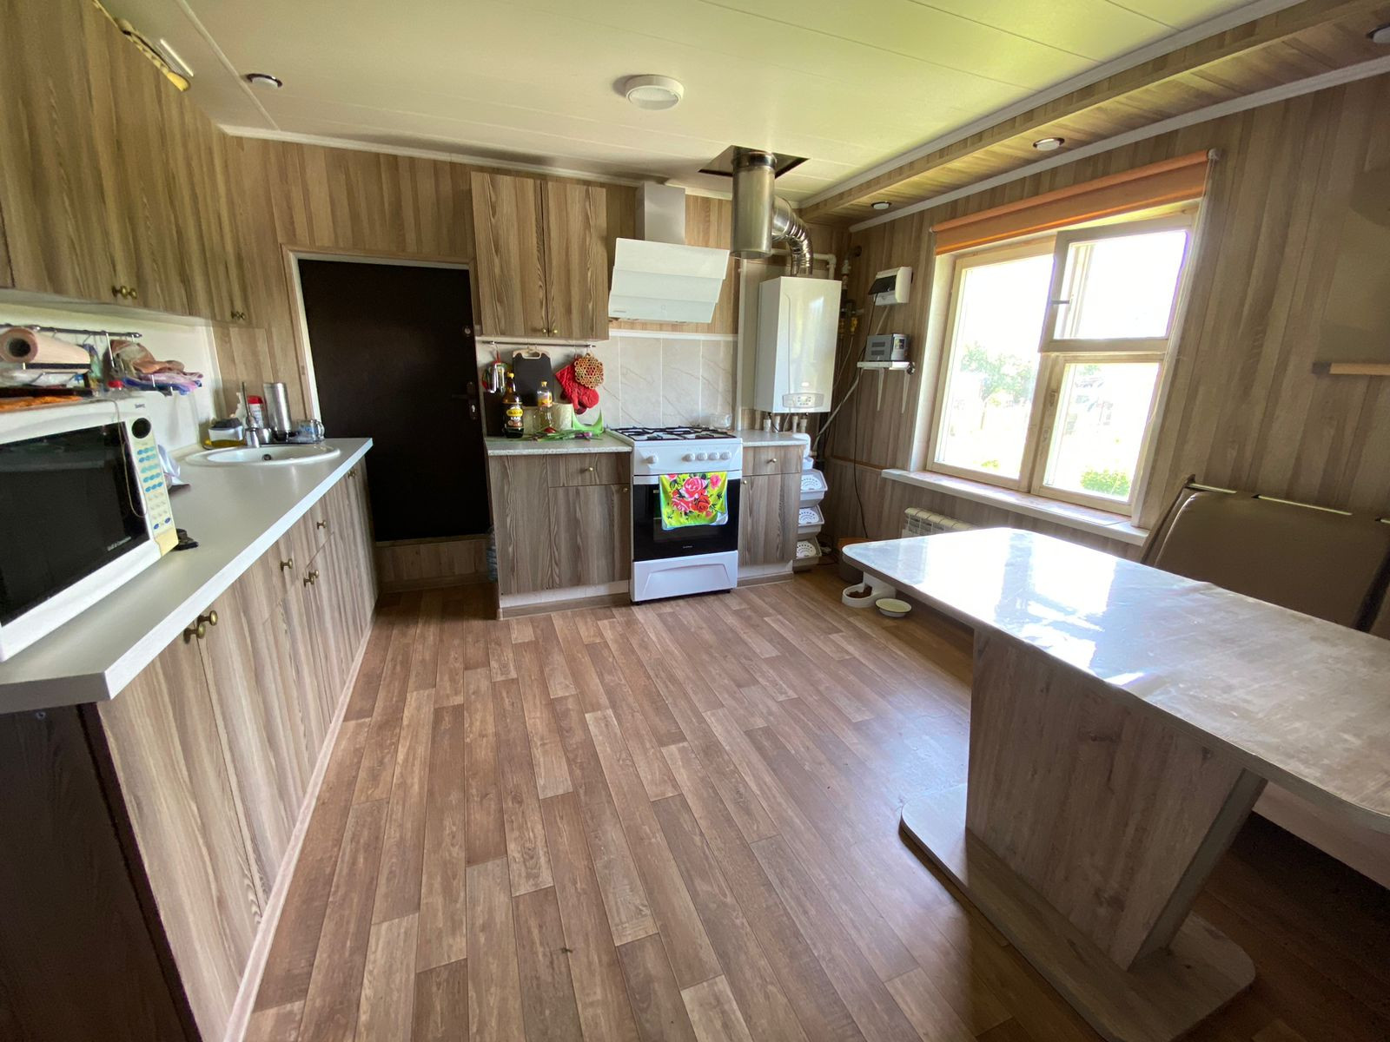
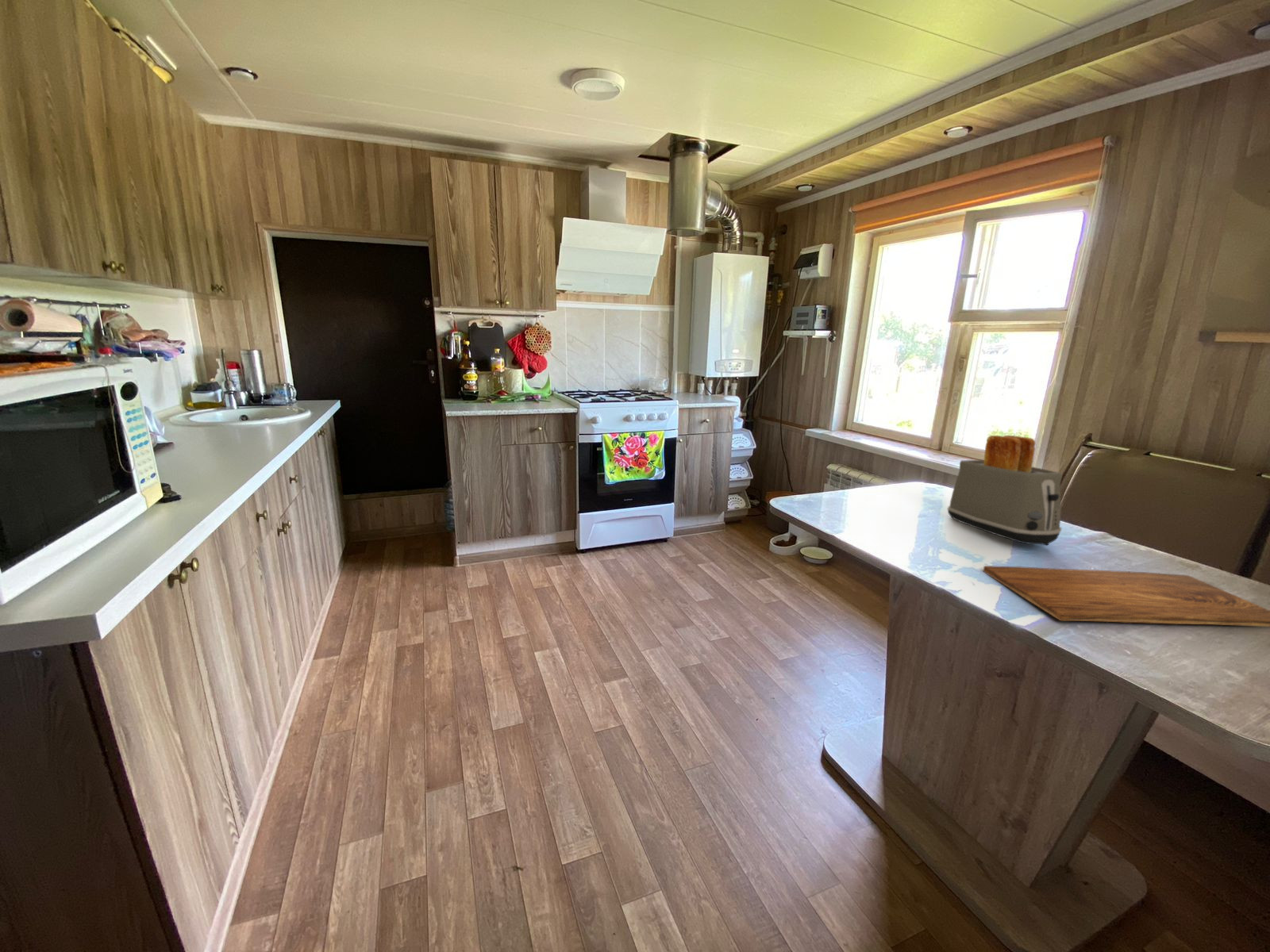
+ toaster [947,435,1063,546]
+ cutting board [982,565,1270,628]
